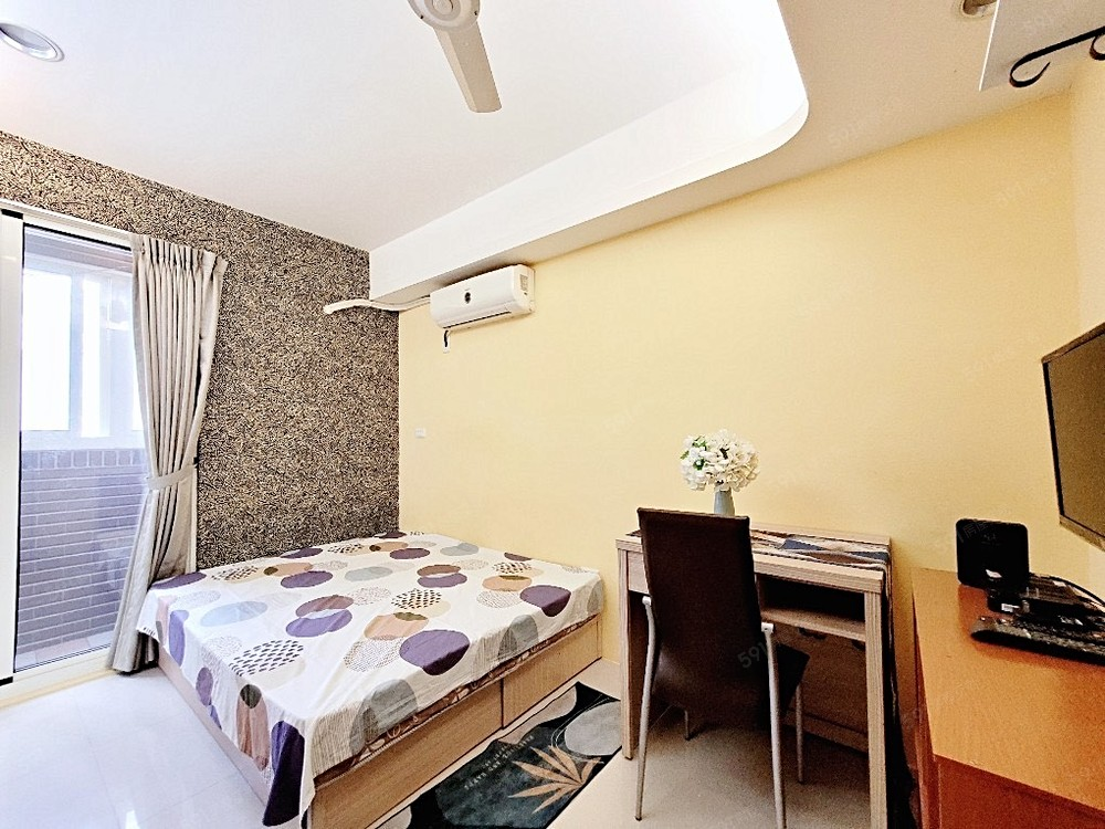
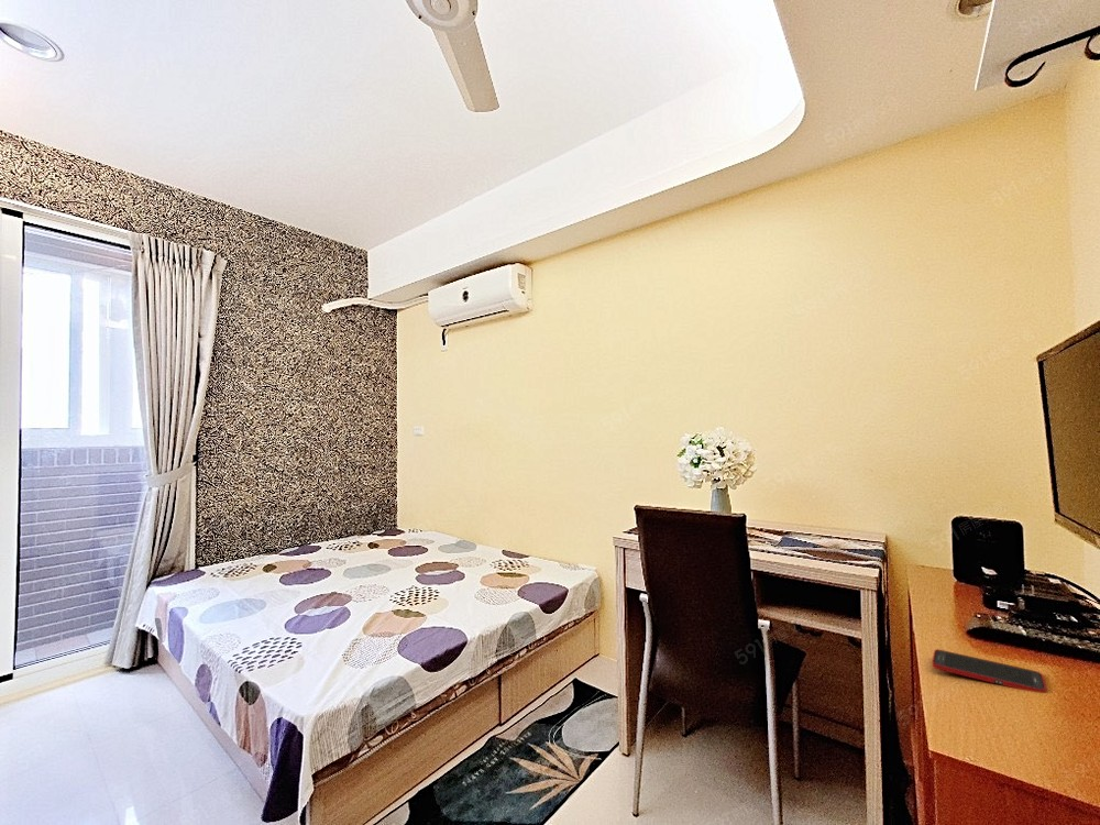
+ cell phone [931,648,1048,694]
